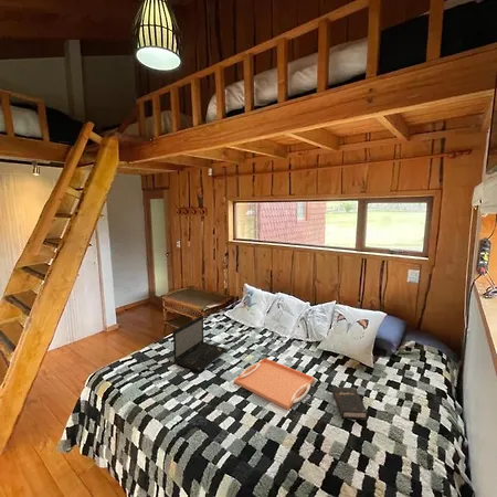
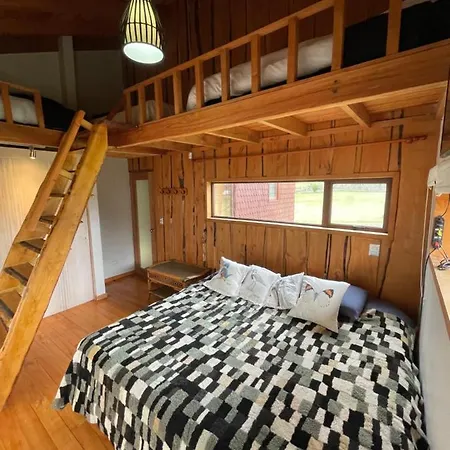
- hardback book [331,385,369,421]
- laptop [172,315,228,373]
- serving tray [233,357,316,411]
